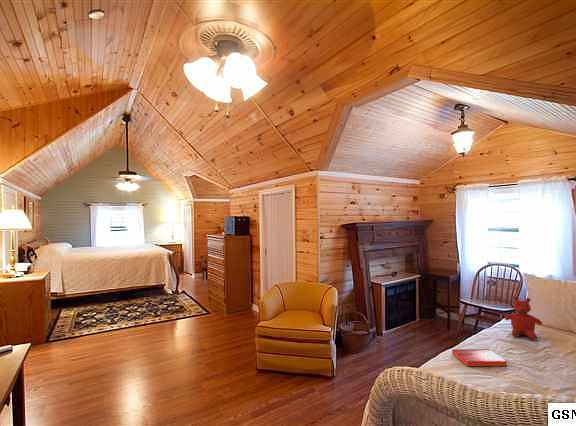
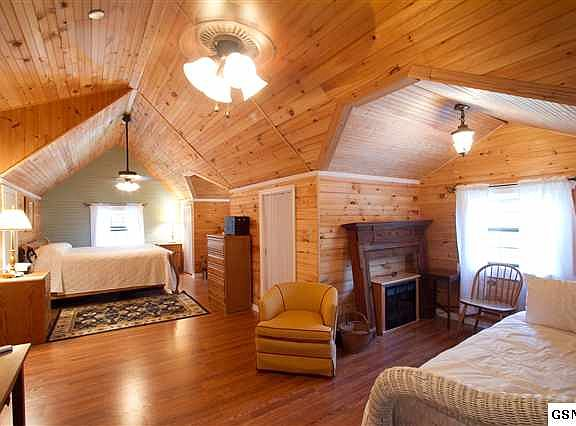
- hardback book [451,348,508,367]
- teddy bear [503,296,543,341]
